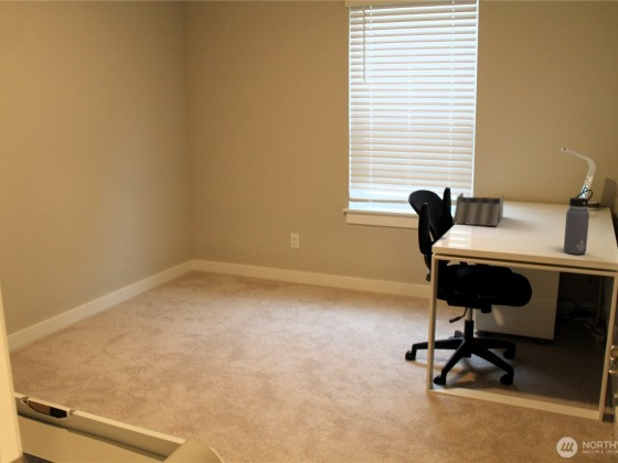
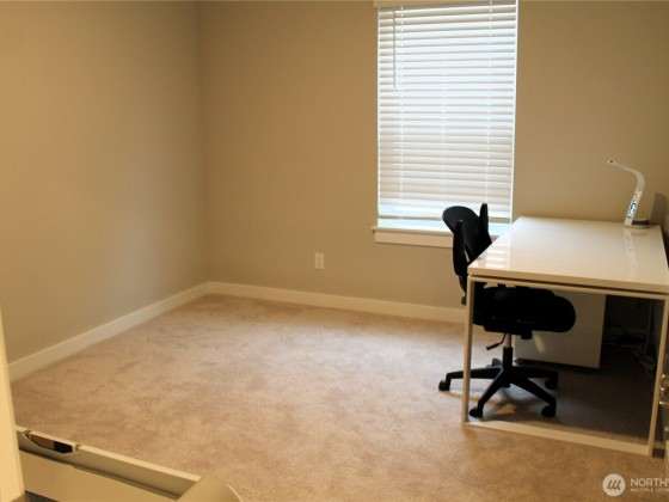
- desk organizer [451,192,505,227]
- water bottle [563,189,594,256]
